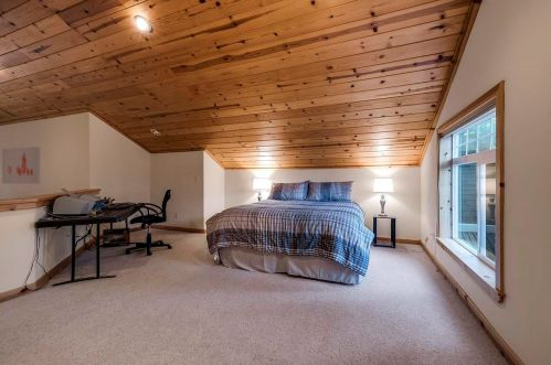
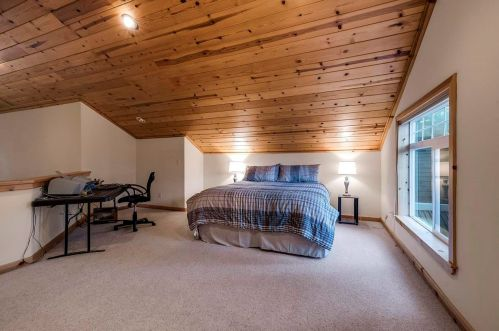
- wall art [1,146,41,185]
